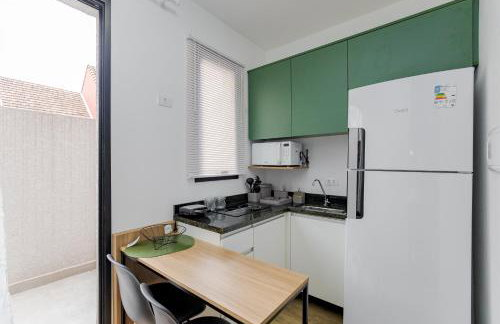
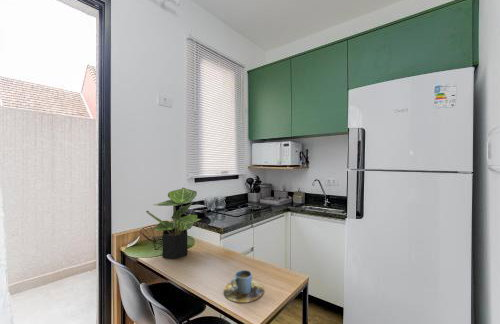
+ cup [223,269,264,303]
+ potted plant [145,187,202,260]
